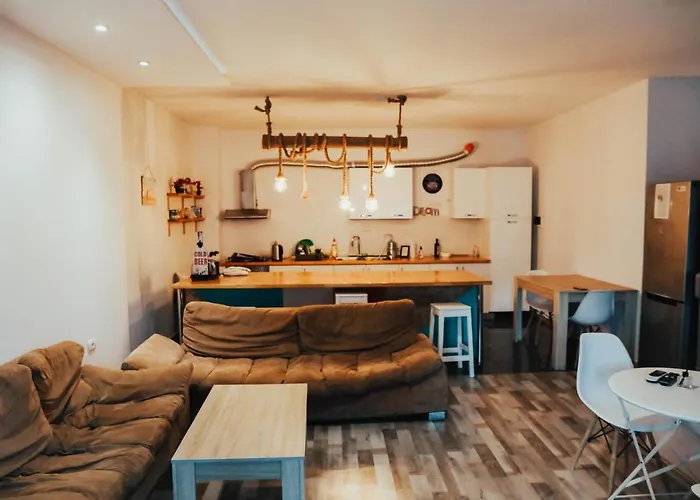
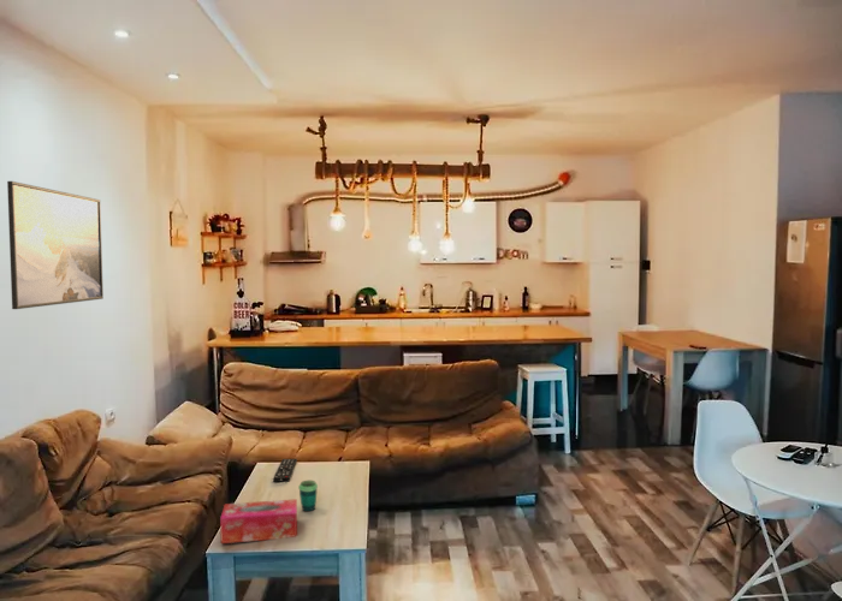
+ remote control [272,458,298,483]
+ tissue box [219,498,298,545]
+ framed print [6,180,105,310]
+ cup [297,480,319,512]
